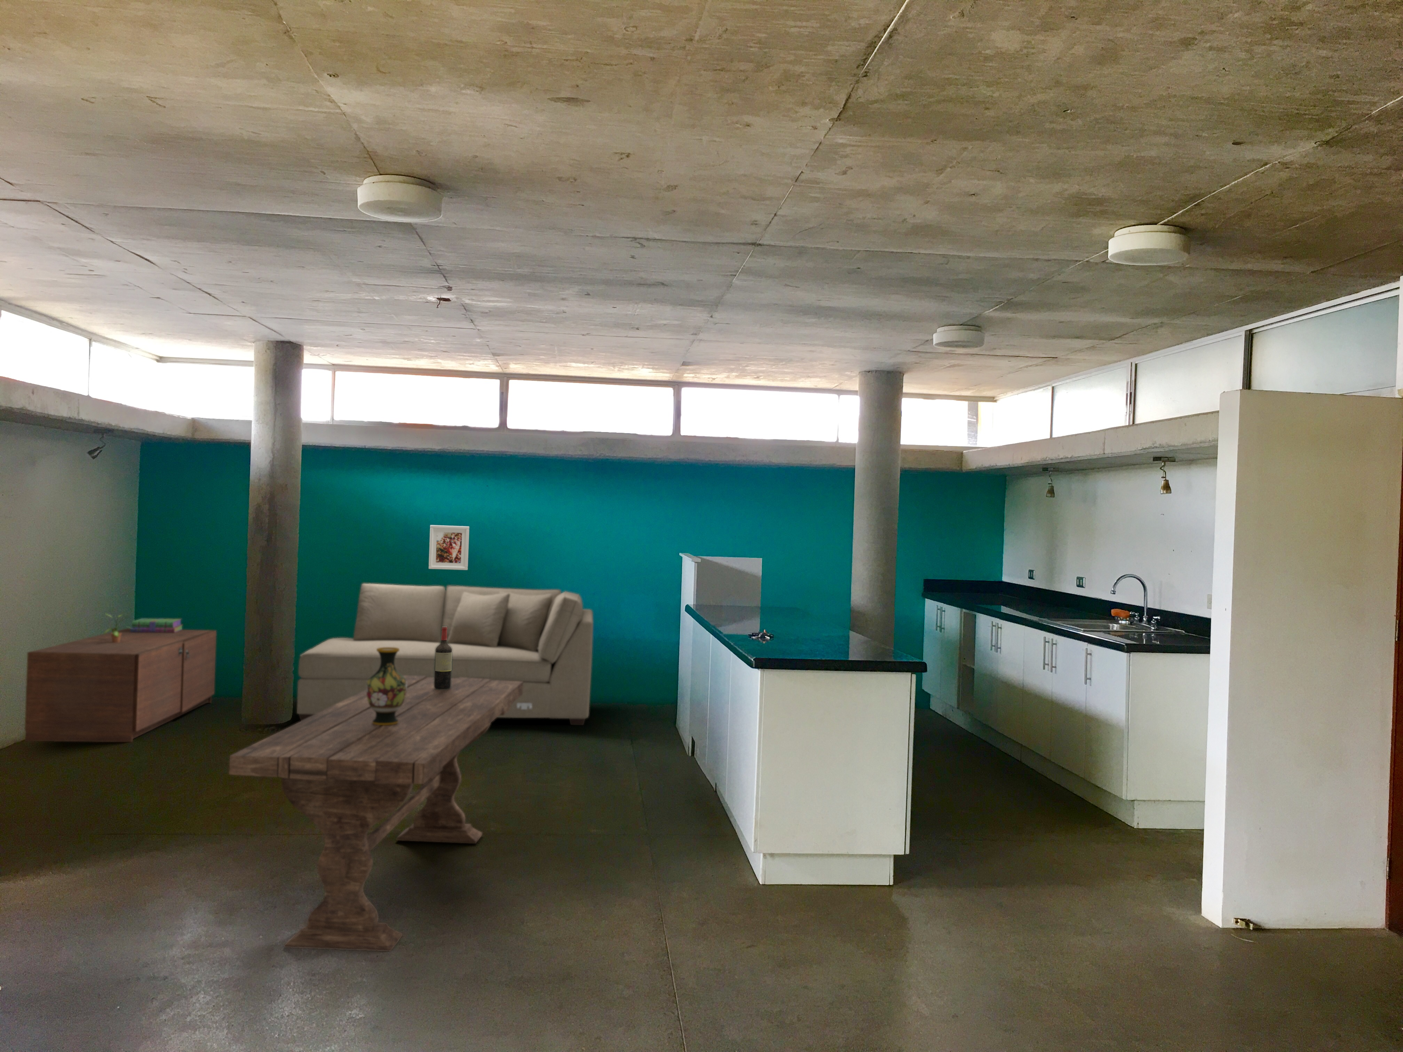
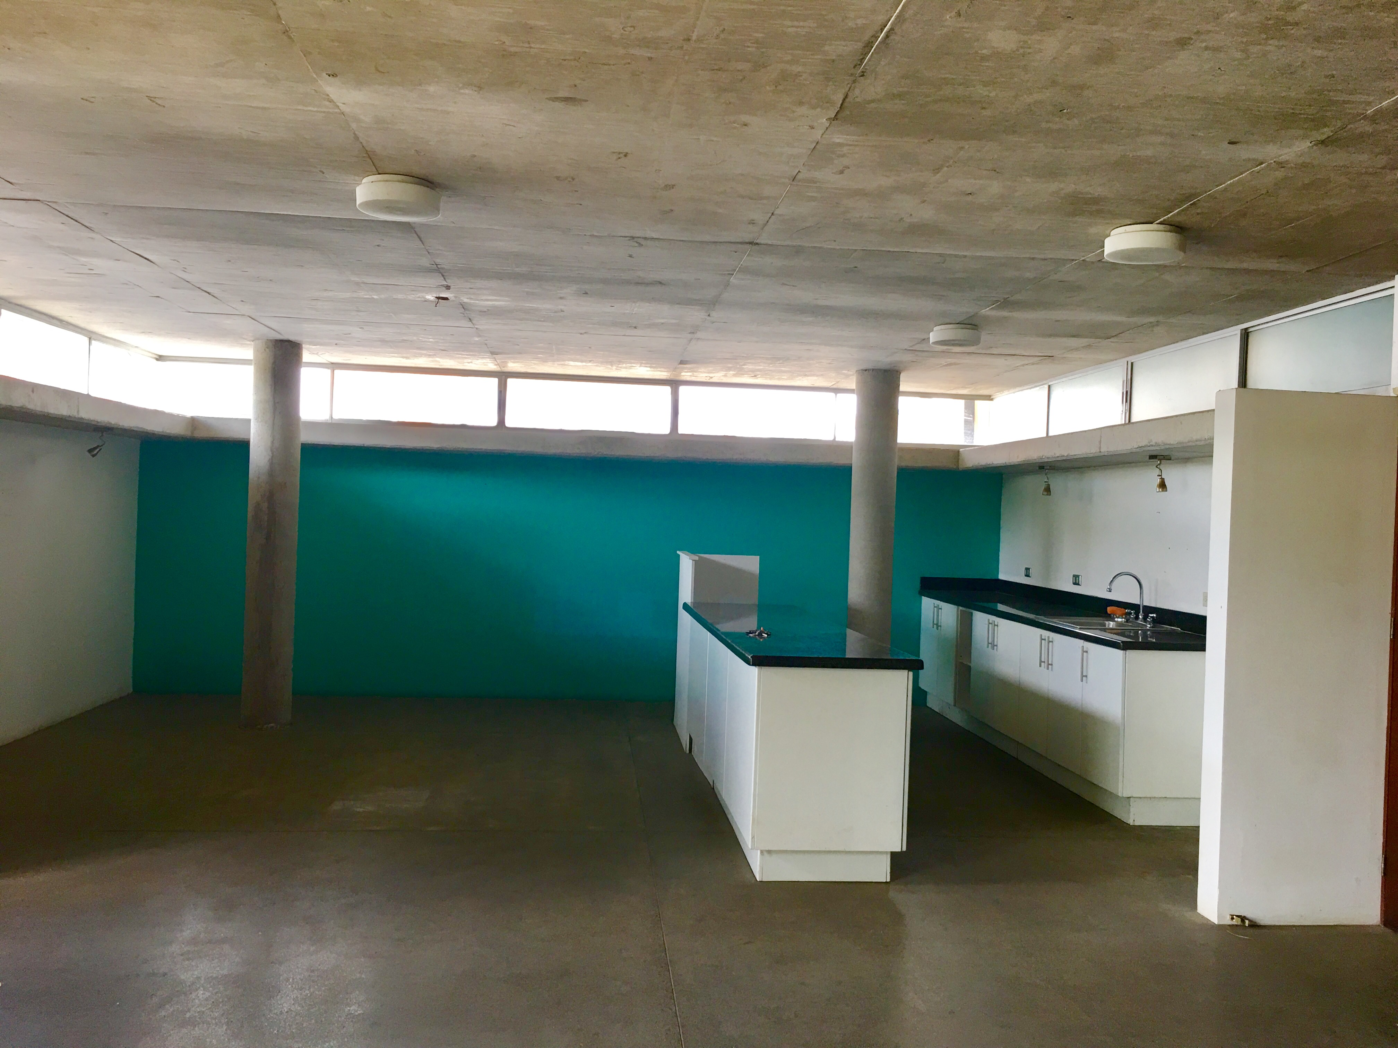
- sofa [296,583,593,725]
- wine bottle [434,627,452,690]
- potted plant [103,609,131,642]
- stack of books [130,618,183,632]
- storage trunk [24,628,217,743]
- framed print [429,525,470,570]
- dining table [229,675,523,951]
- vase [366,648,408,725]
